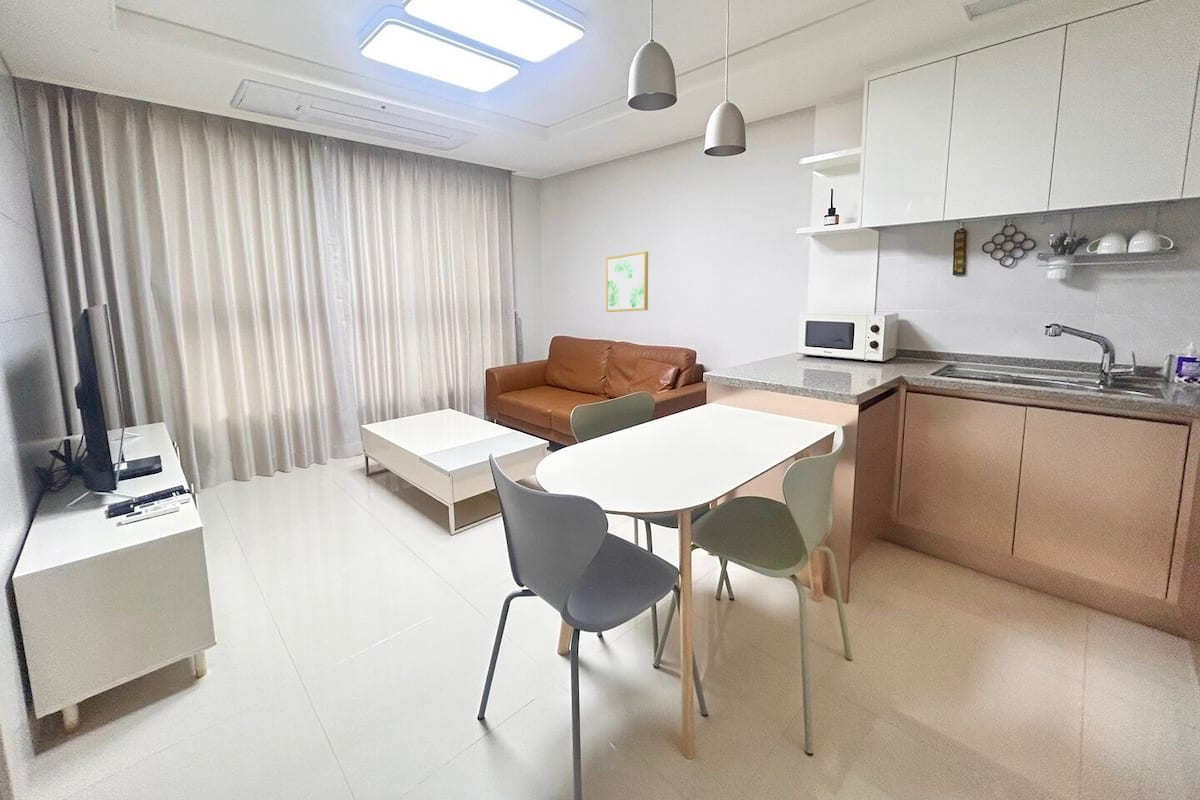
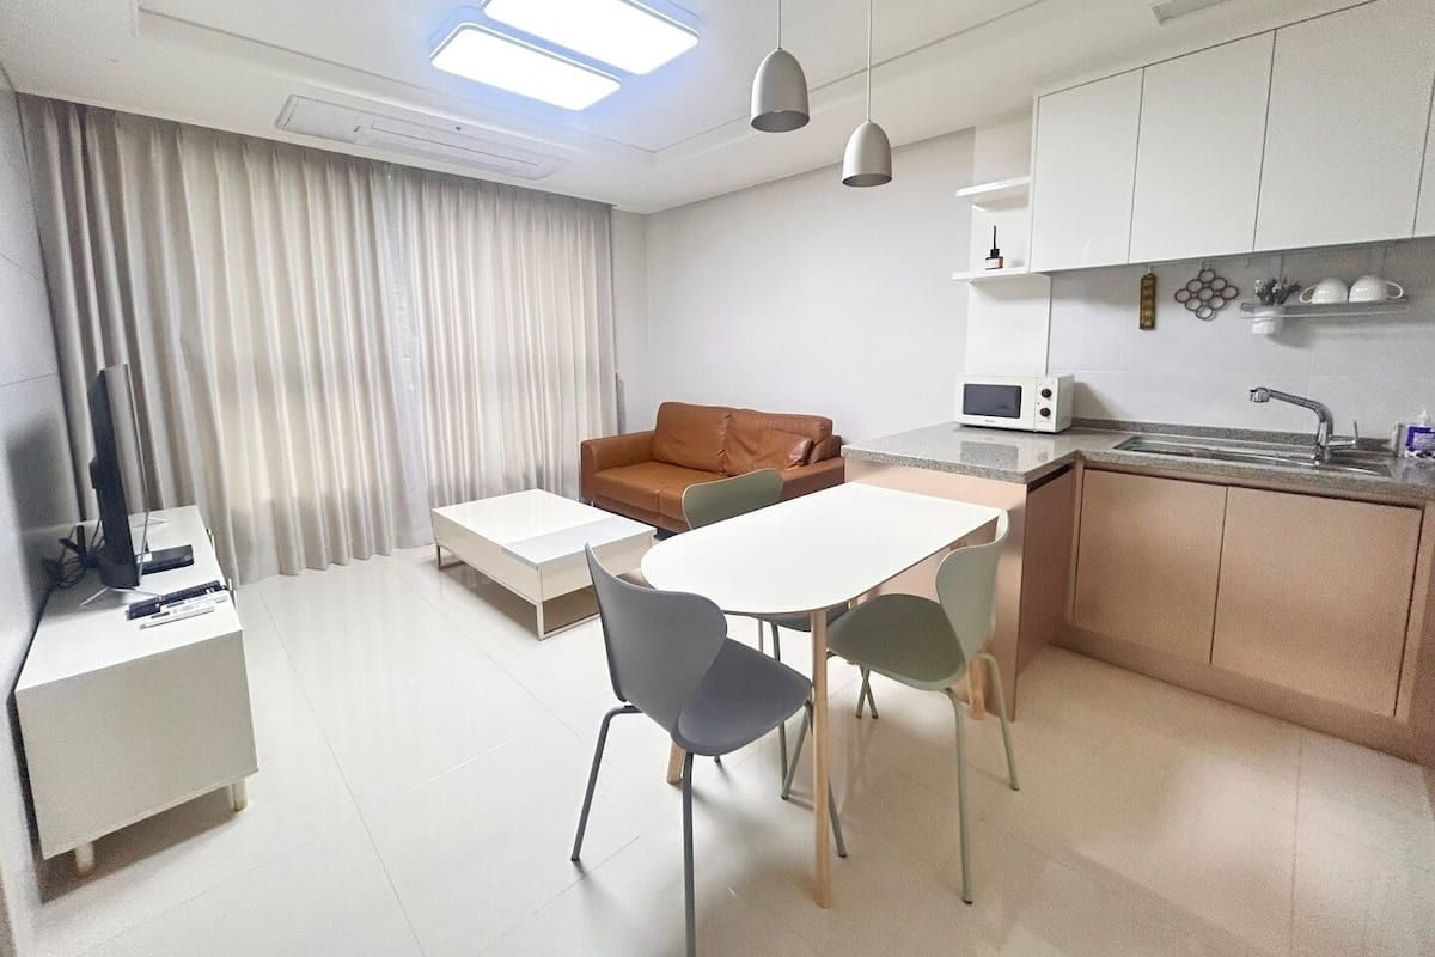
- wall art [605,250,649,313]
